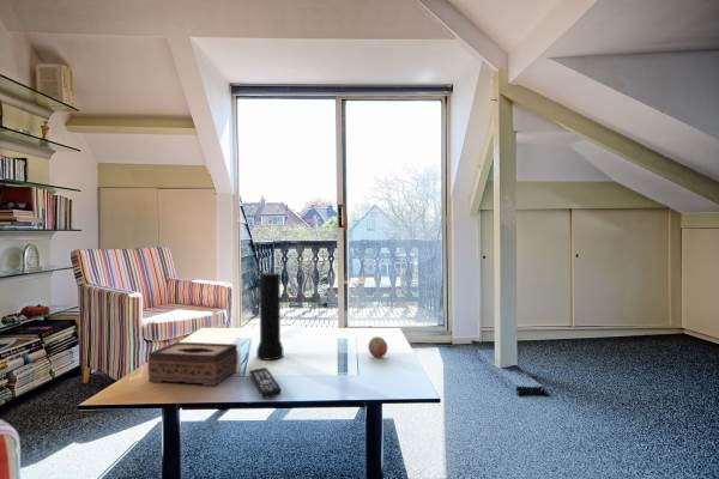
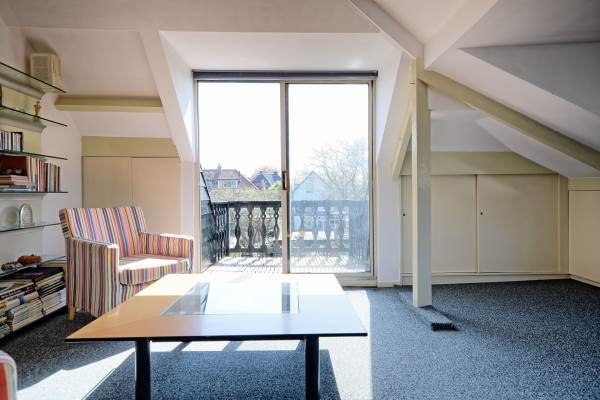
- fruit [367,335,388,358]
- remote control [248,366,283,400]
- tissue box [146,341,238,387]
- vase [255,272,284,362]
